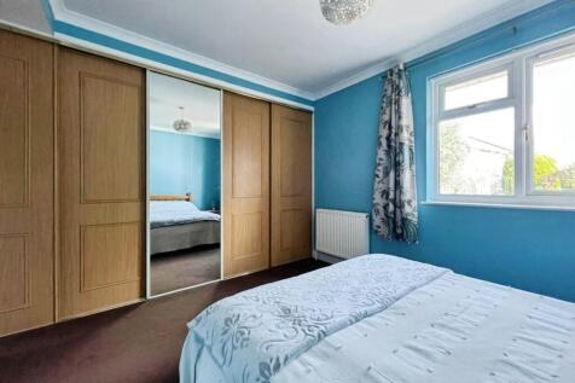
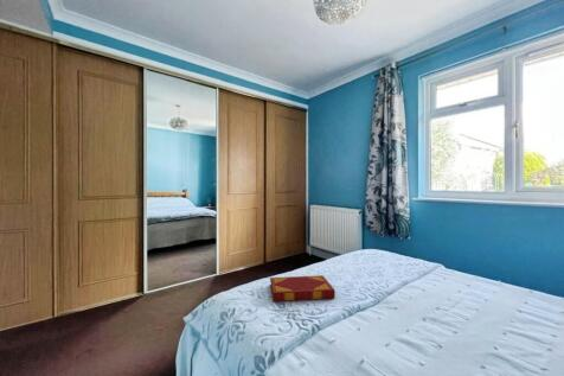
+ hardback book [269,274,337,302]
